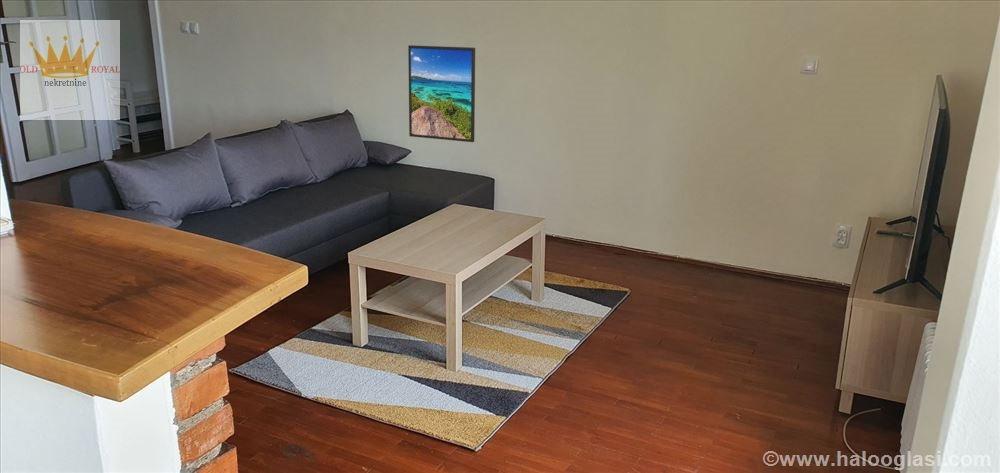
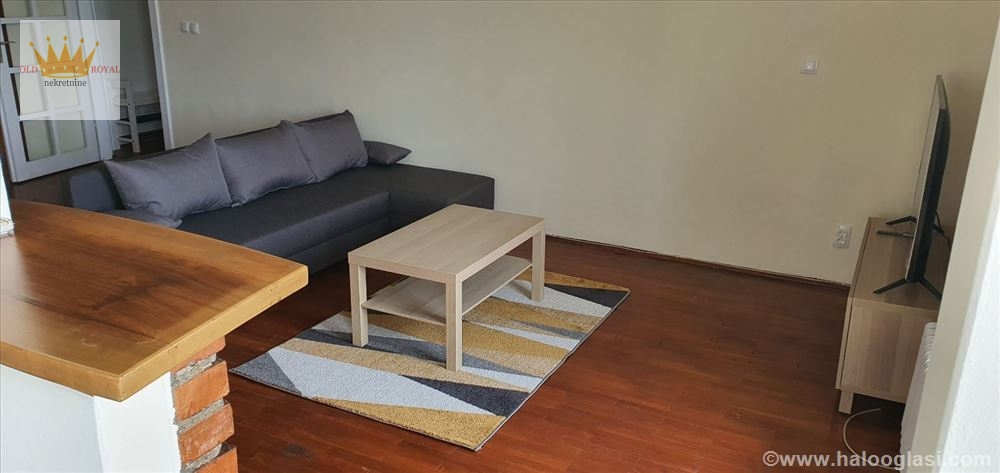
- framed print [407,44,476,143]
